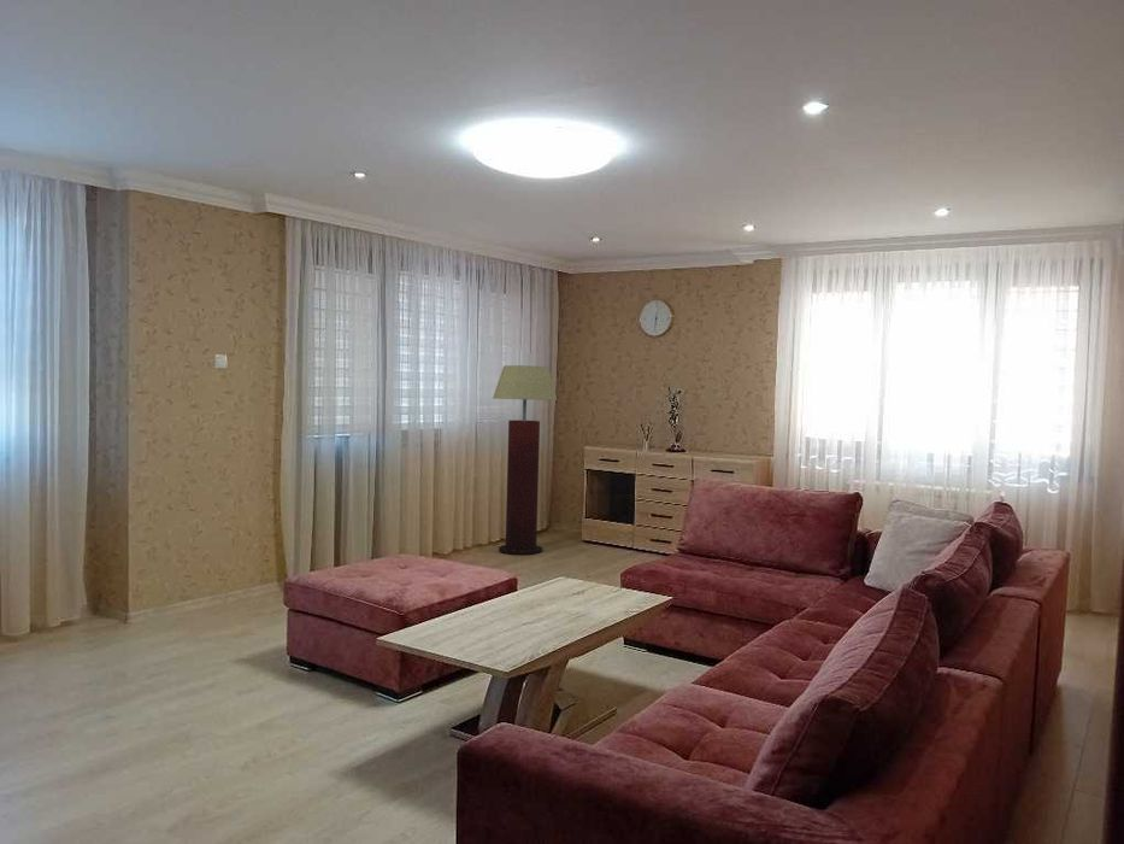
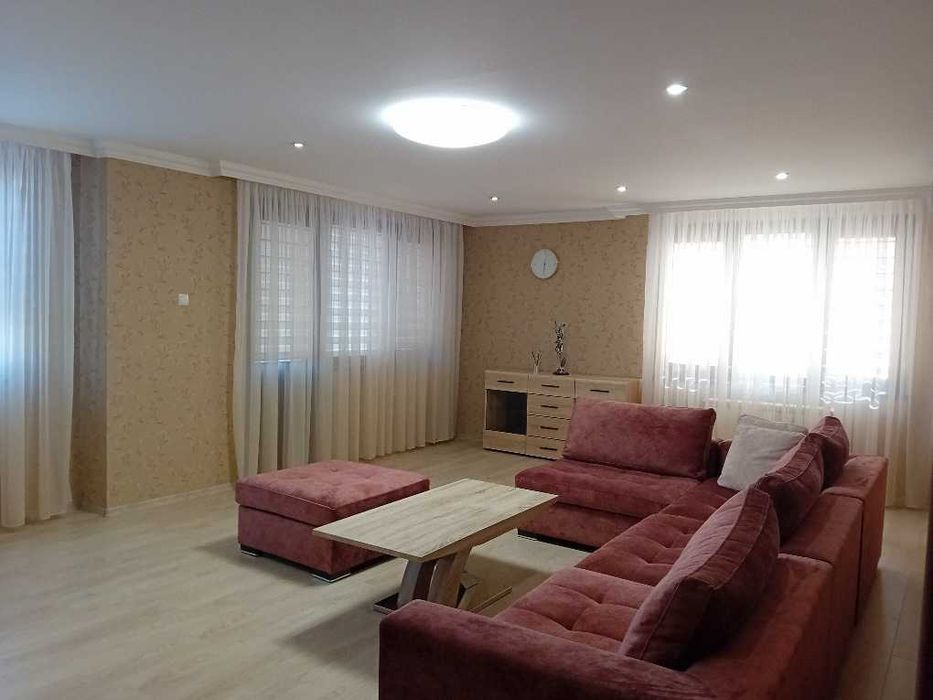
- floor lamp [492,364,558,556]
